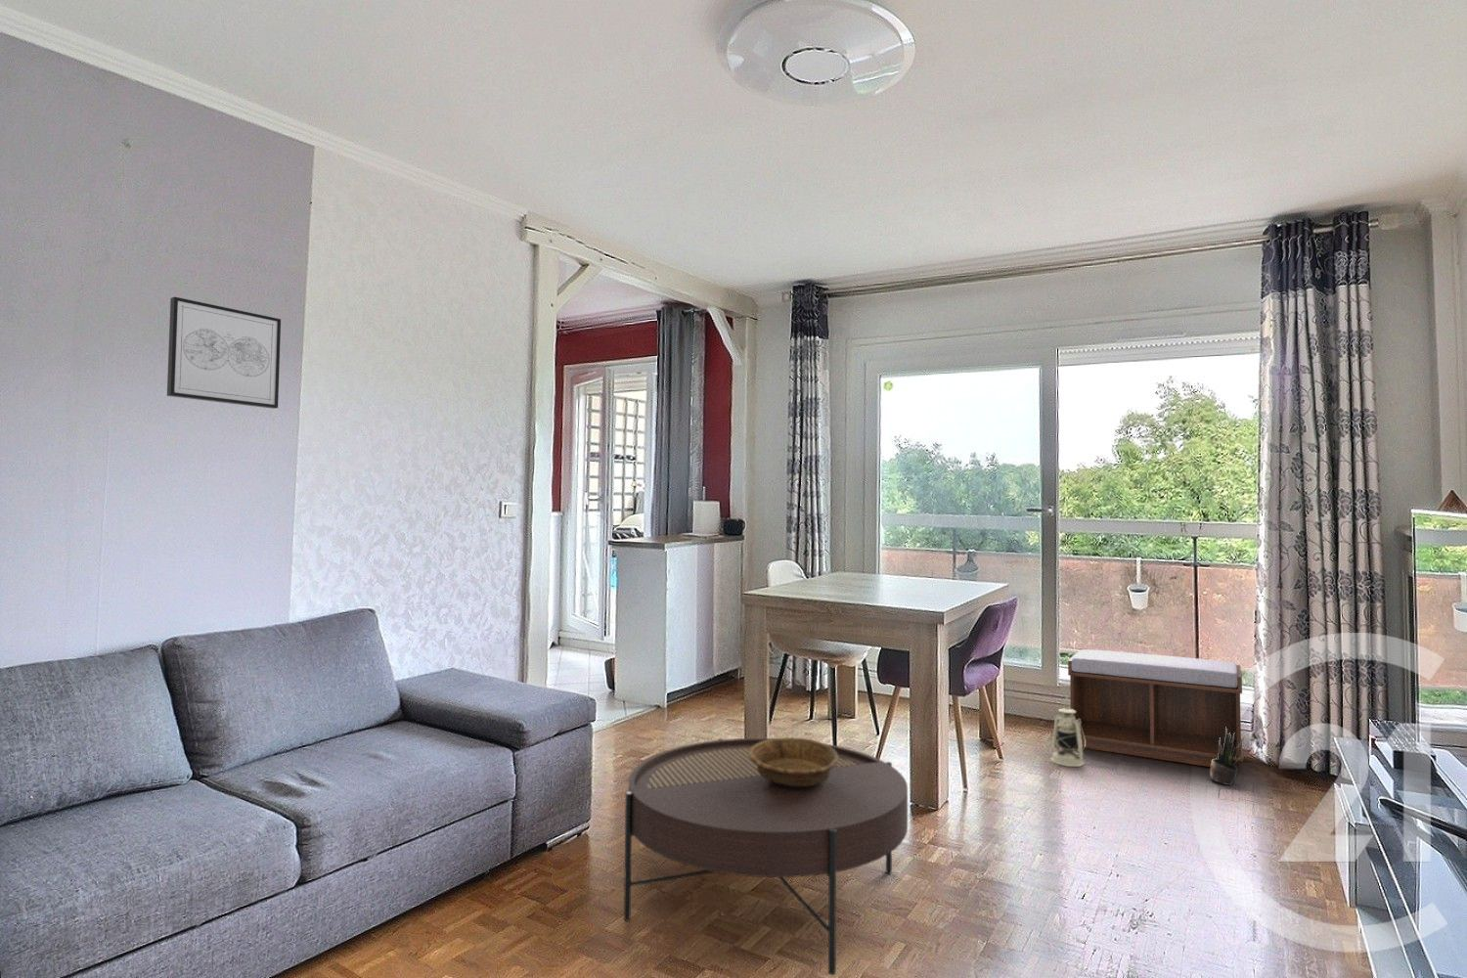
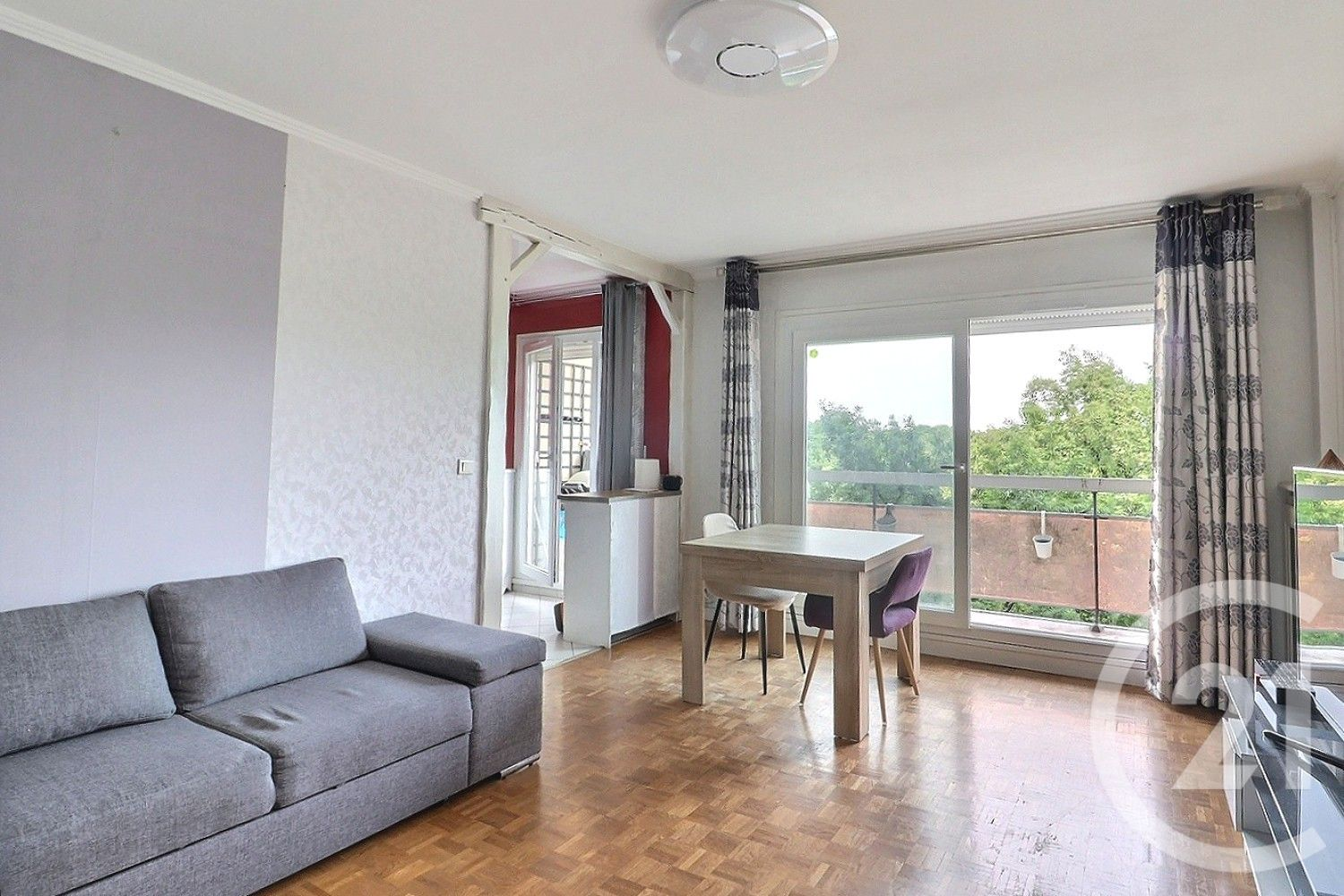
- coffee table [623,738,908,976]
- decorative bowl [748,737,838,788]
- bench [1068,648,1244,767]
- wall art [166,296,282,409]
- lantern [1049,697,1086,767]
- potted plant [1208,727,1247,786]
